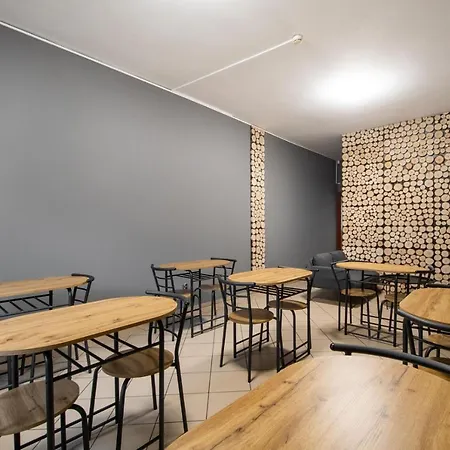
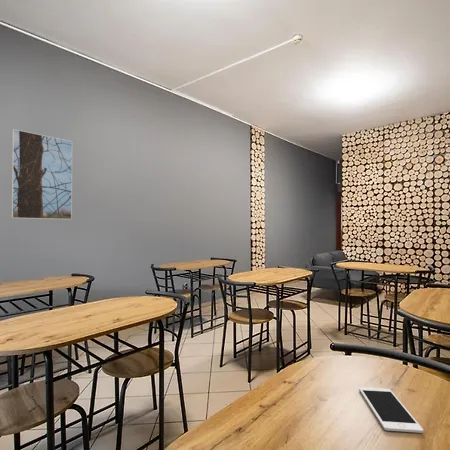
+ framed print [11,128,73,220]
+ cell phone [358,386,424,434]
